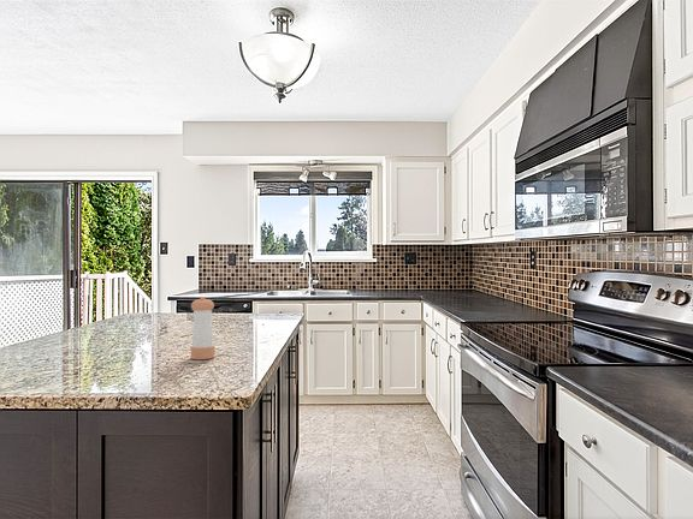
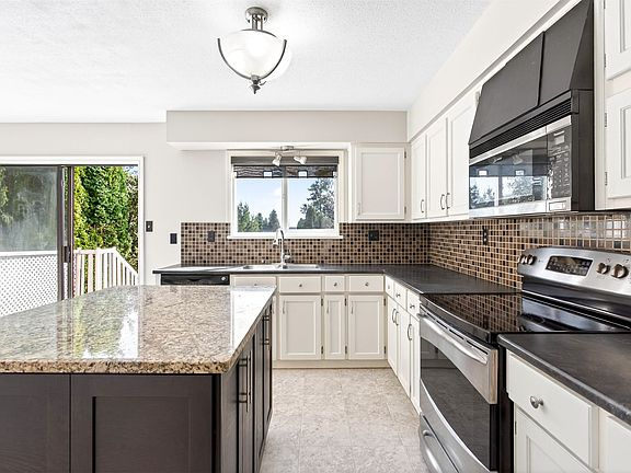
- pepper shaker [190,296,215,360]
